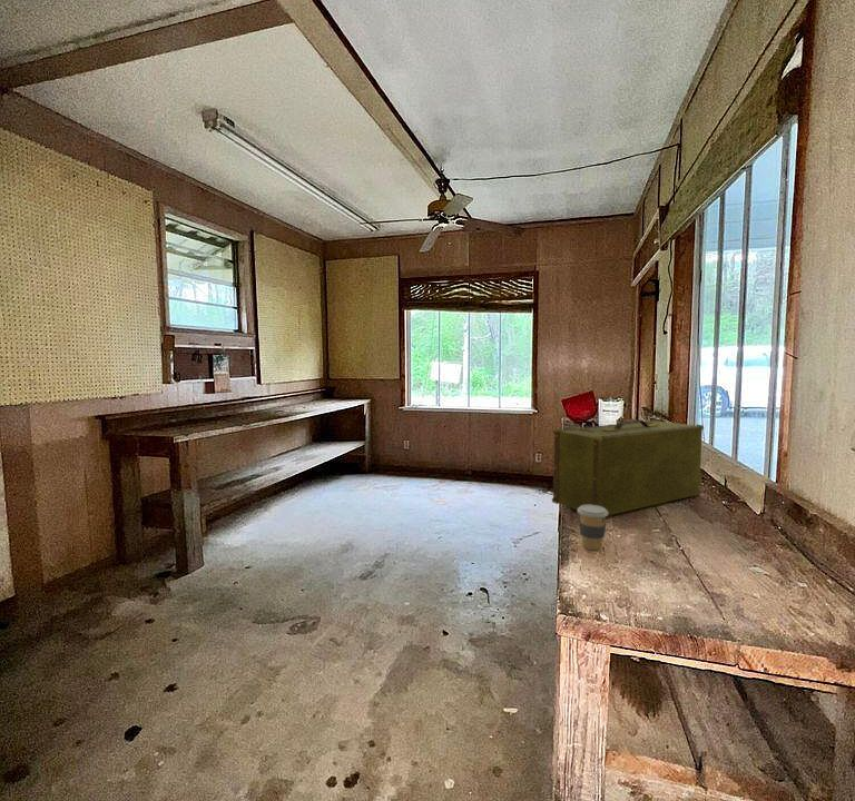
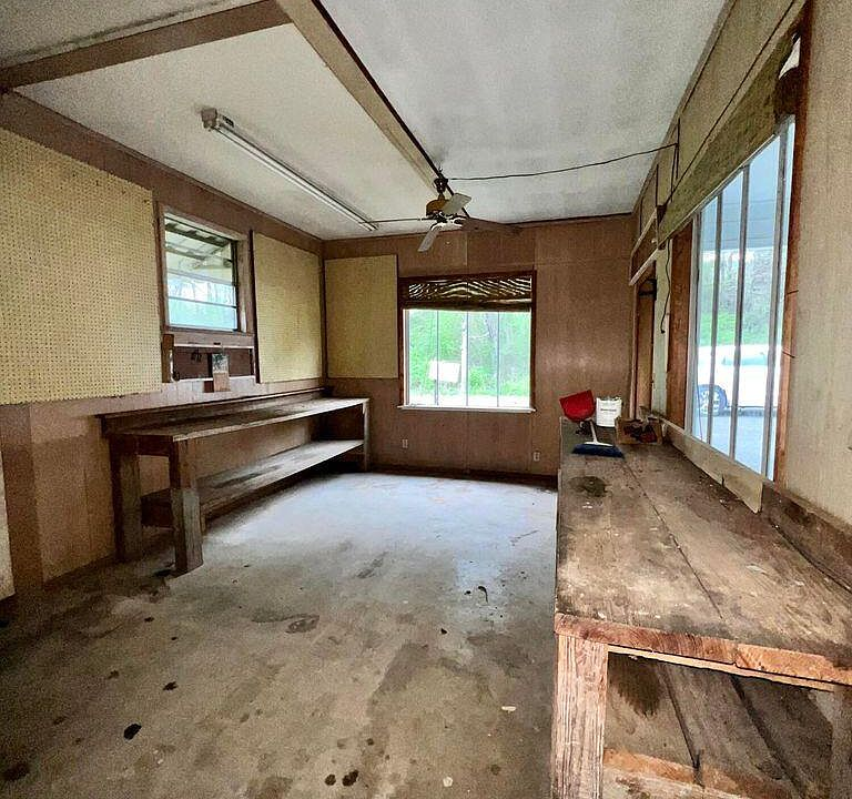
- toolbox [551,418,705,516]
- coffee cup [577,505,609,551]
